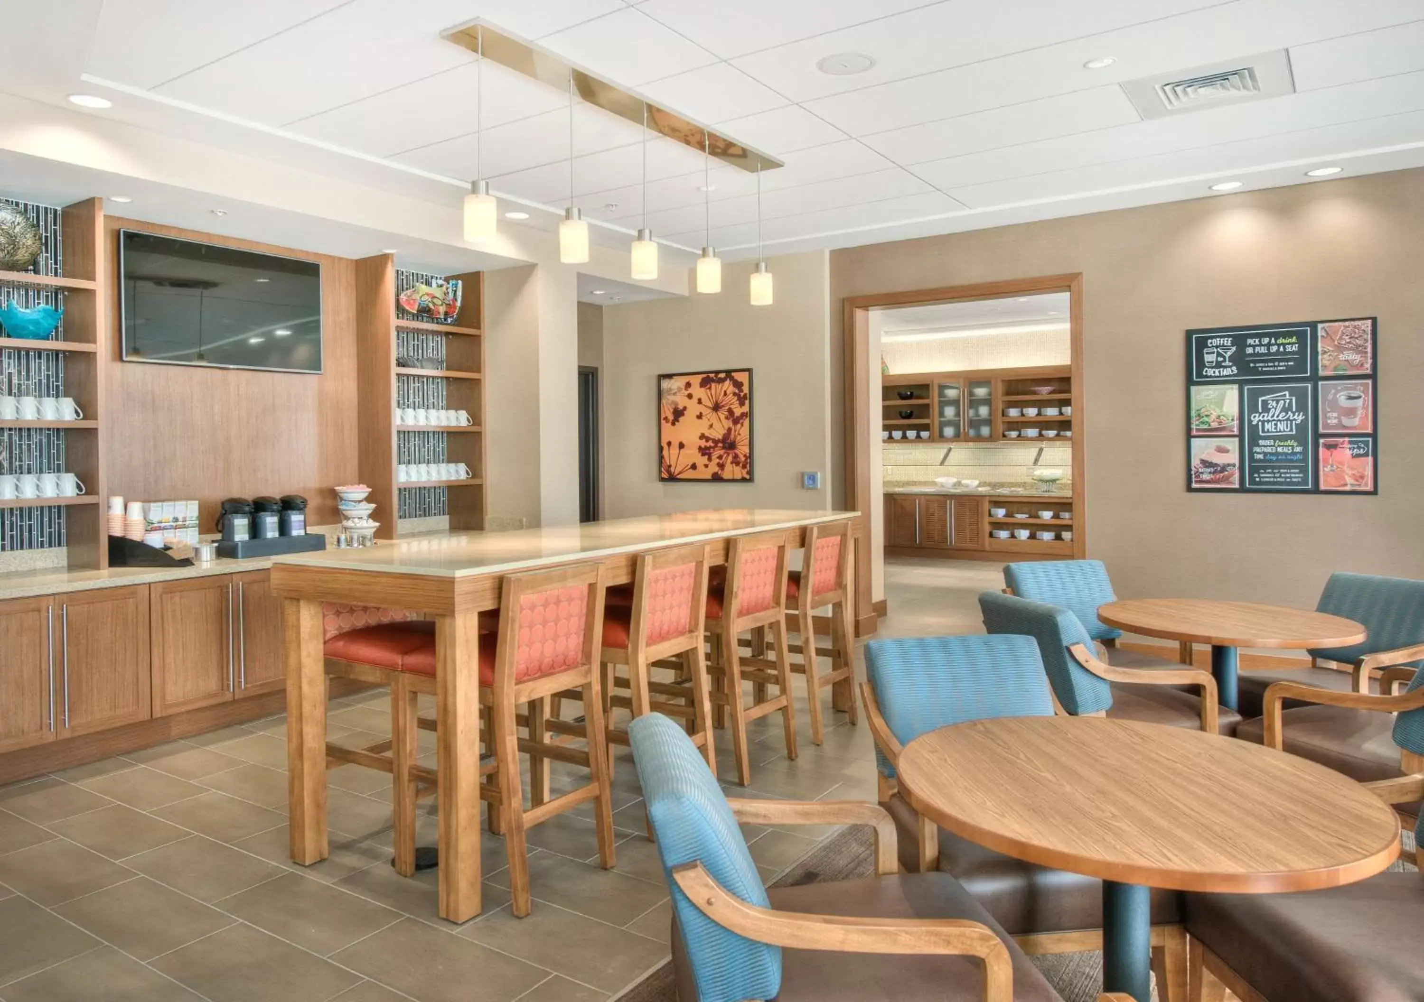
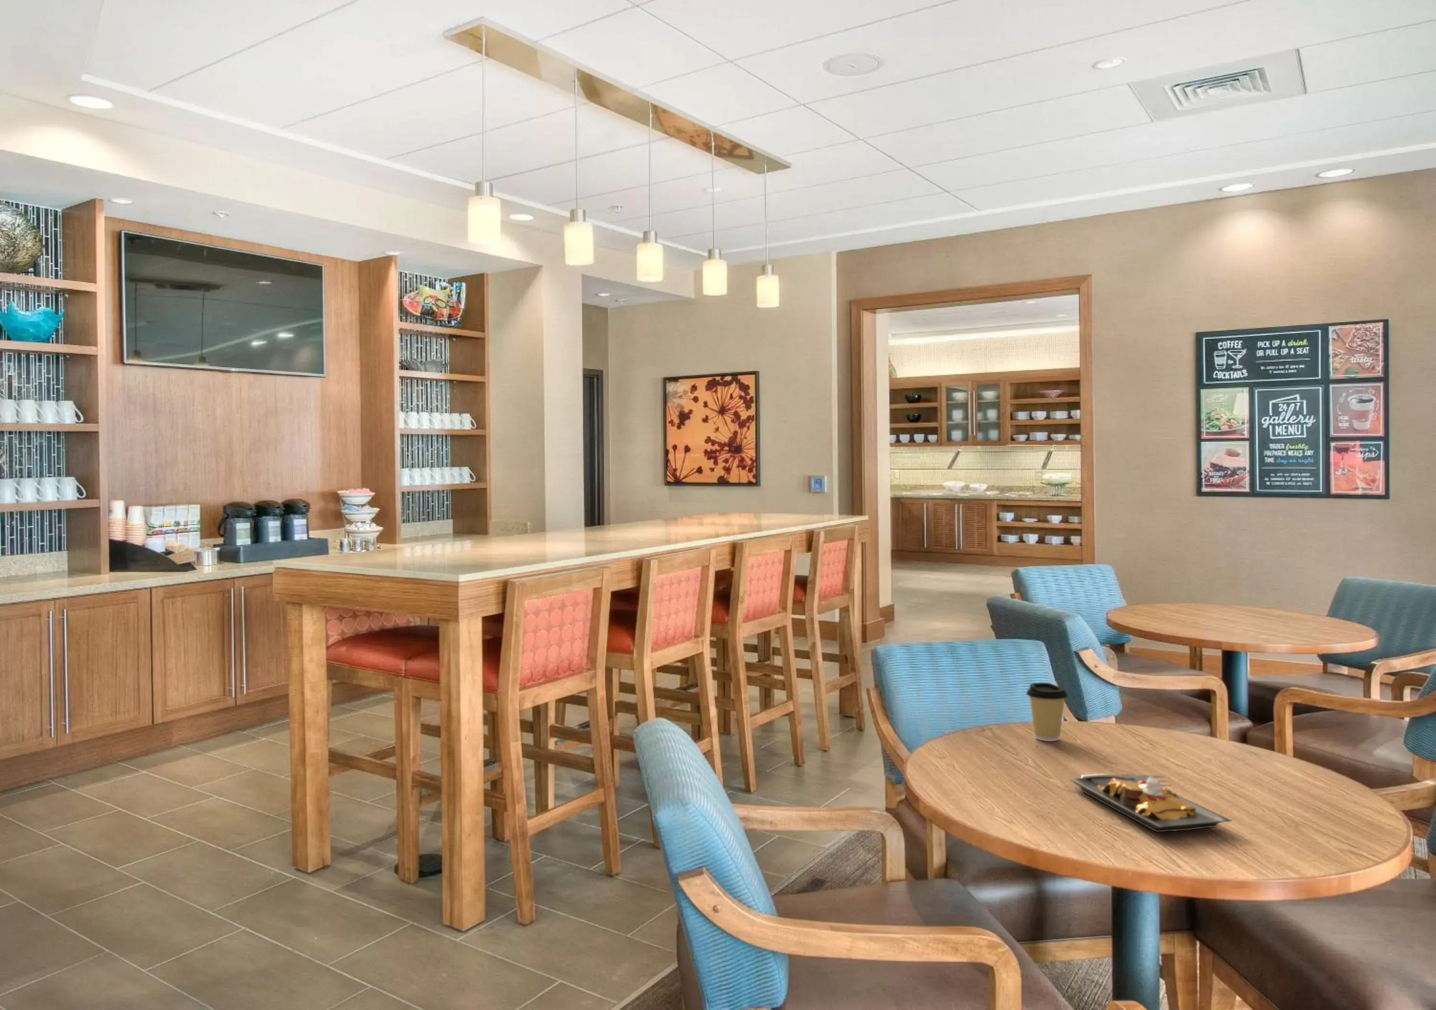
+ coffee cup [1026,682,1069,742]
+ plate [1070,773,1233,833]
